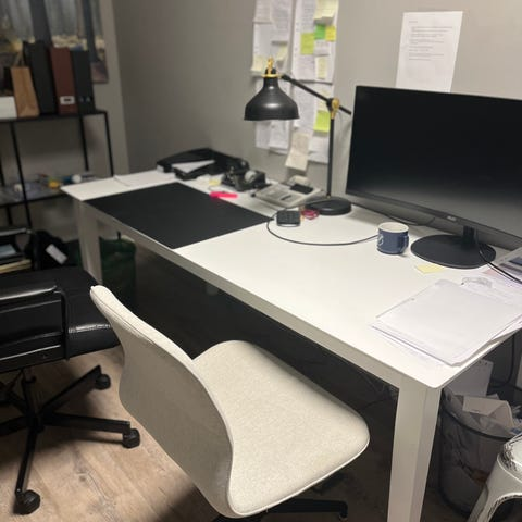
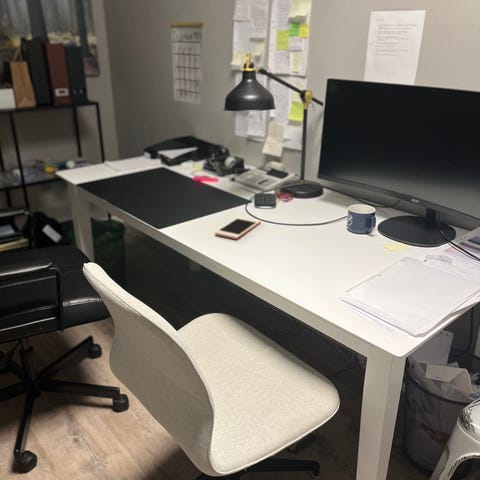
+ cell phone [214,215,262,240]
+ calendar [168,2,204,106]
